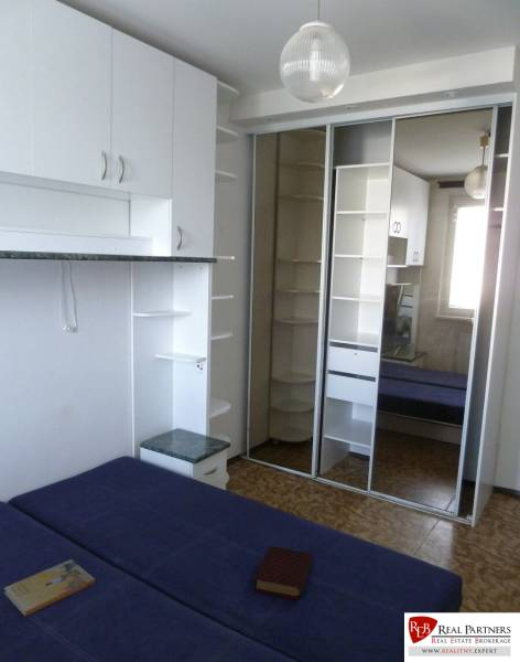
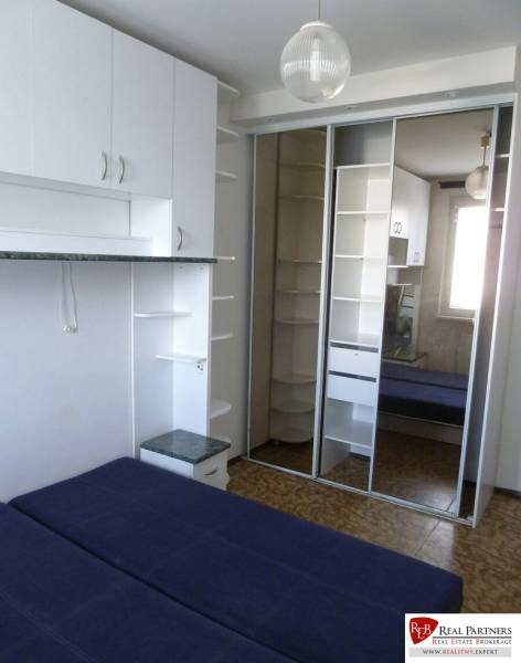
- book [3,558,96,617]
- book [252,545,313,600]
